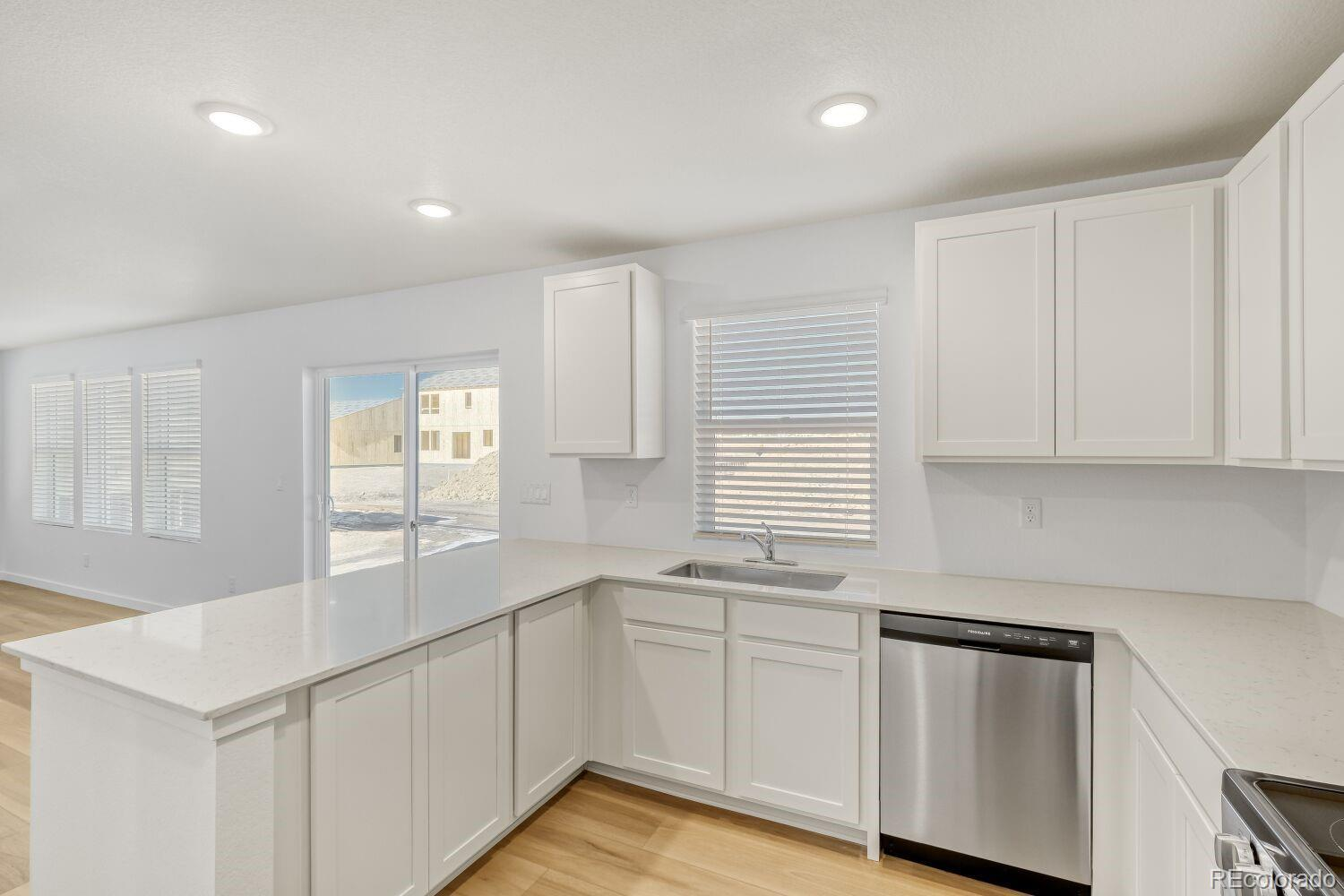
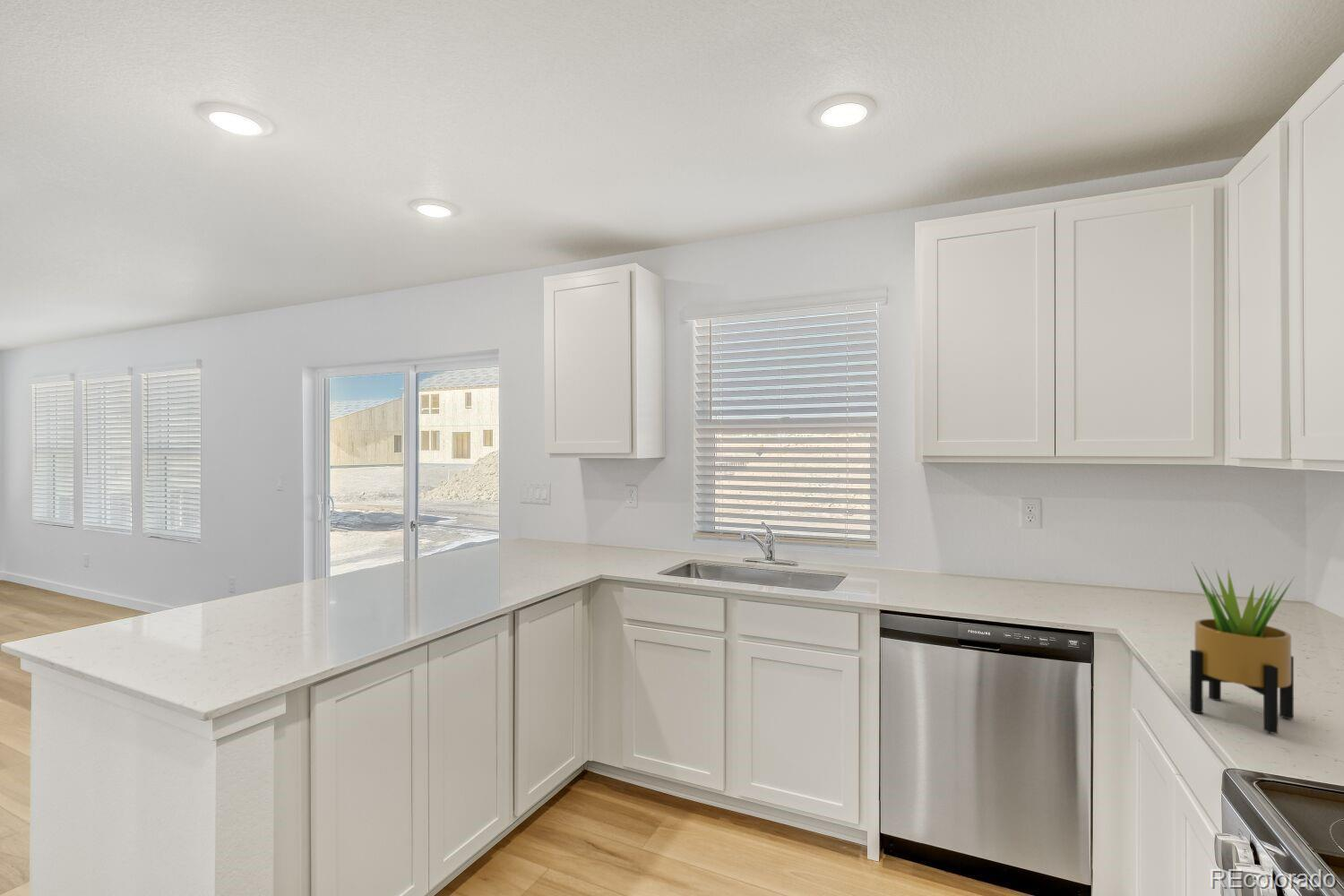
+ potted plant [1189,563,1297,735]
